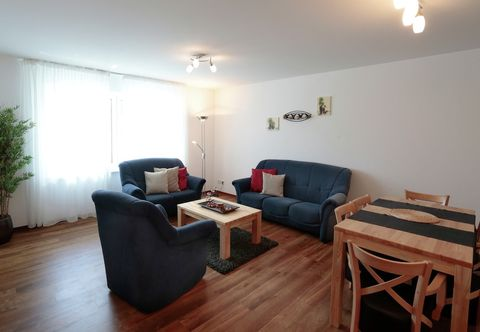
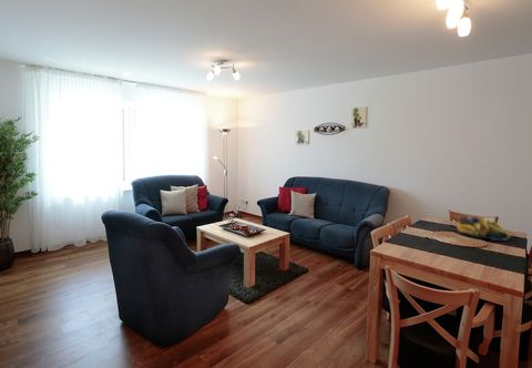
+ fruit bowl [453,215,511,242]
